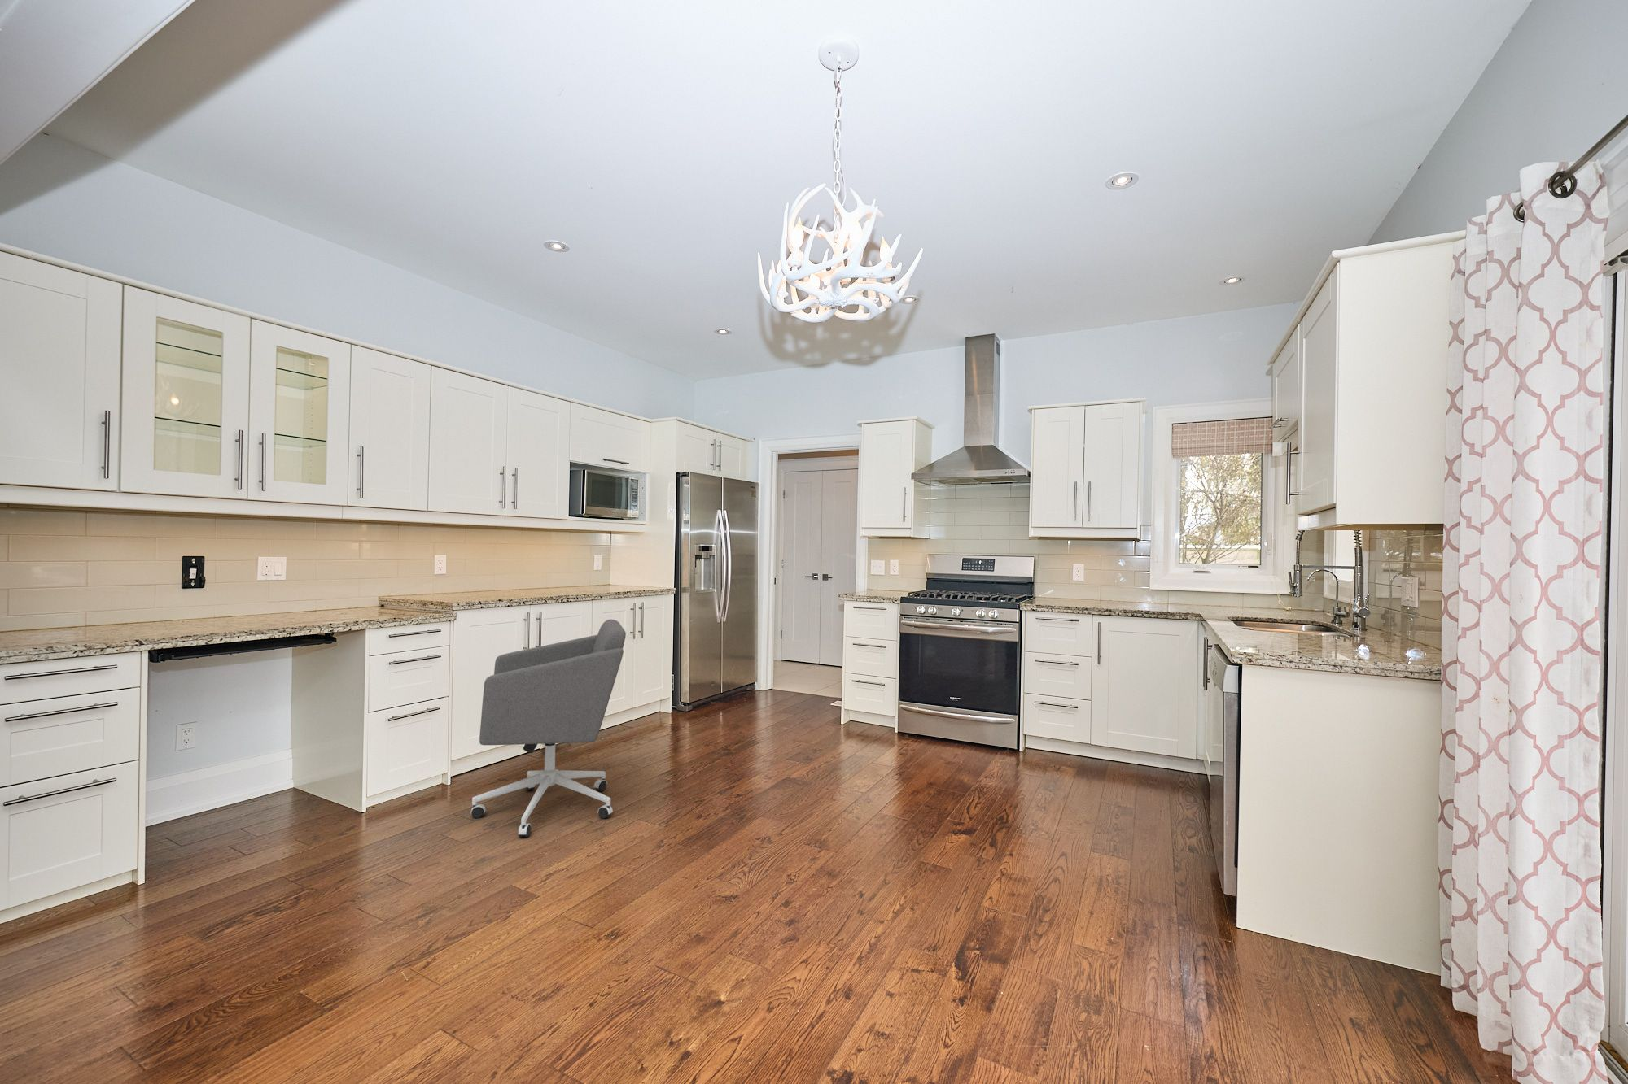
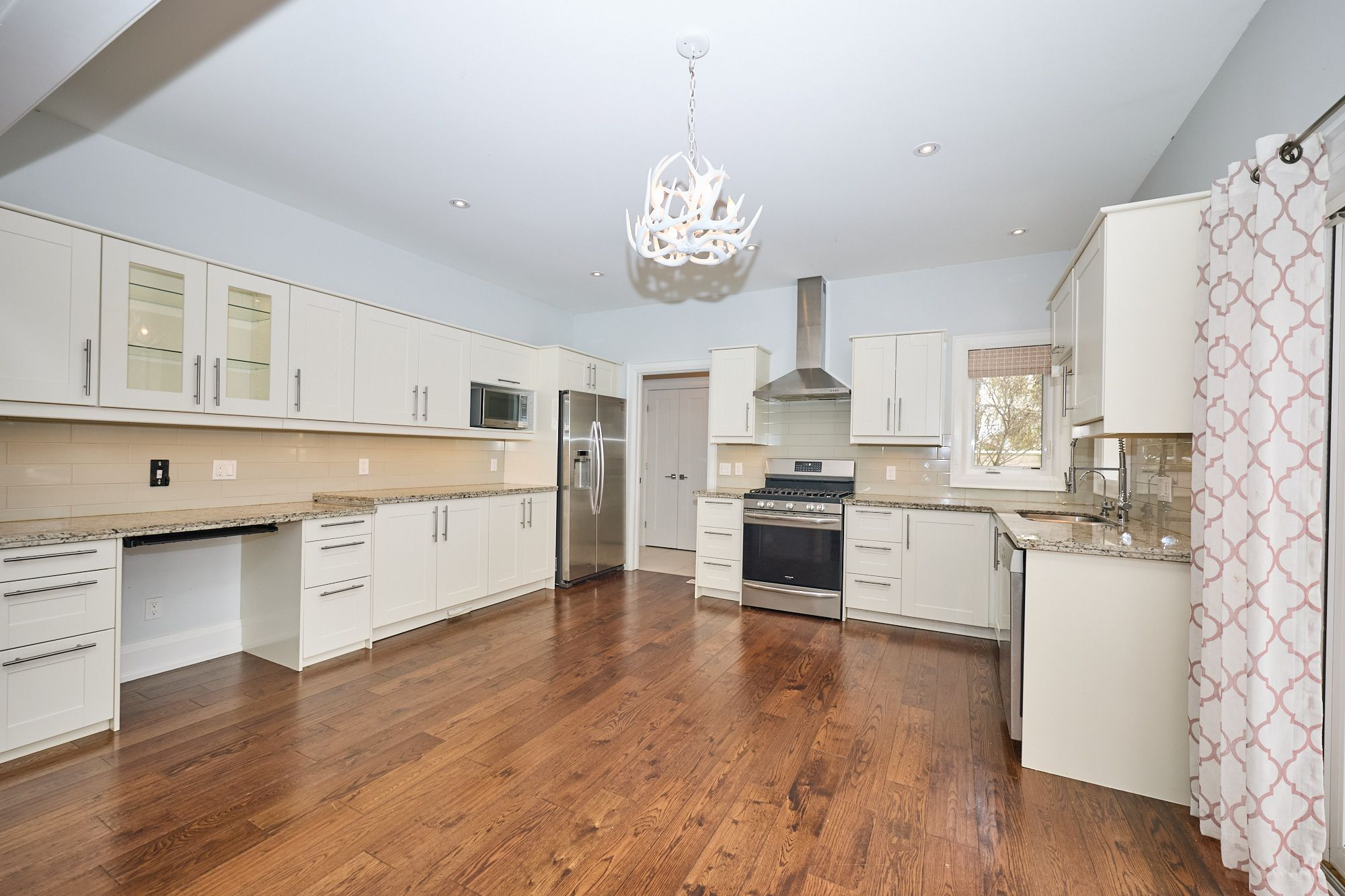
- office chair [470,619,627,837]
